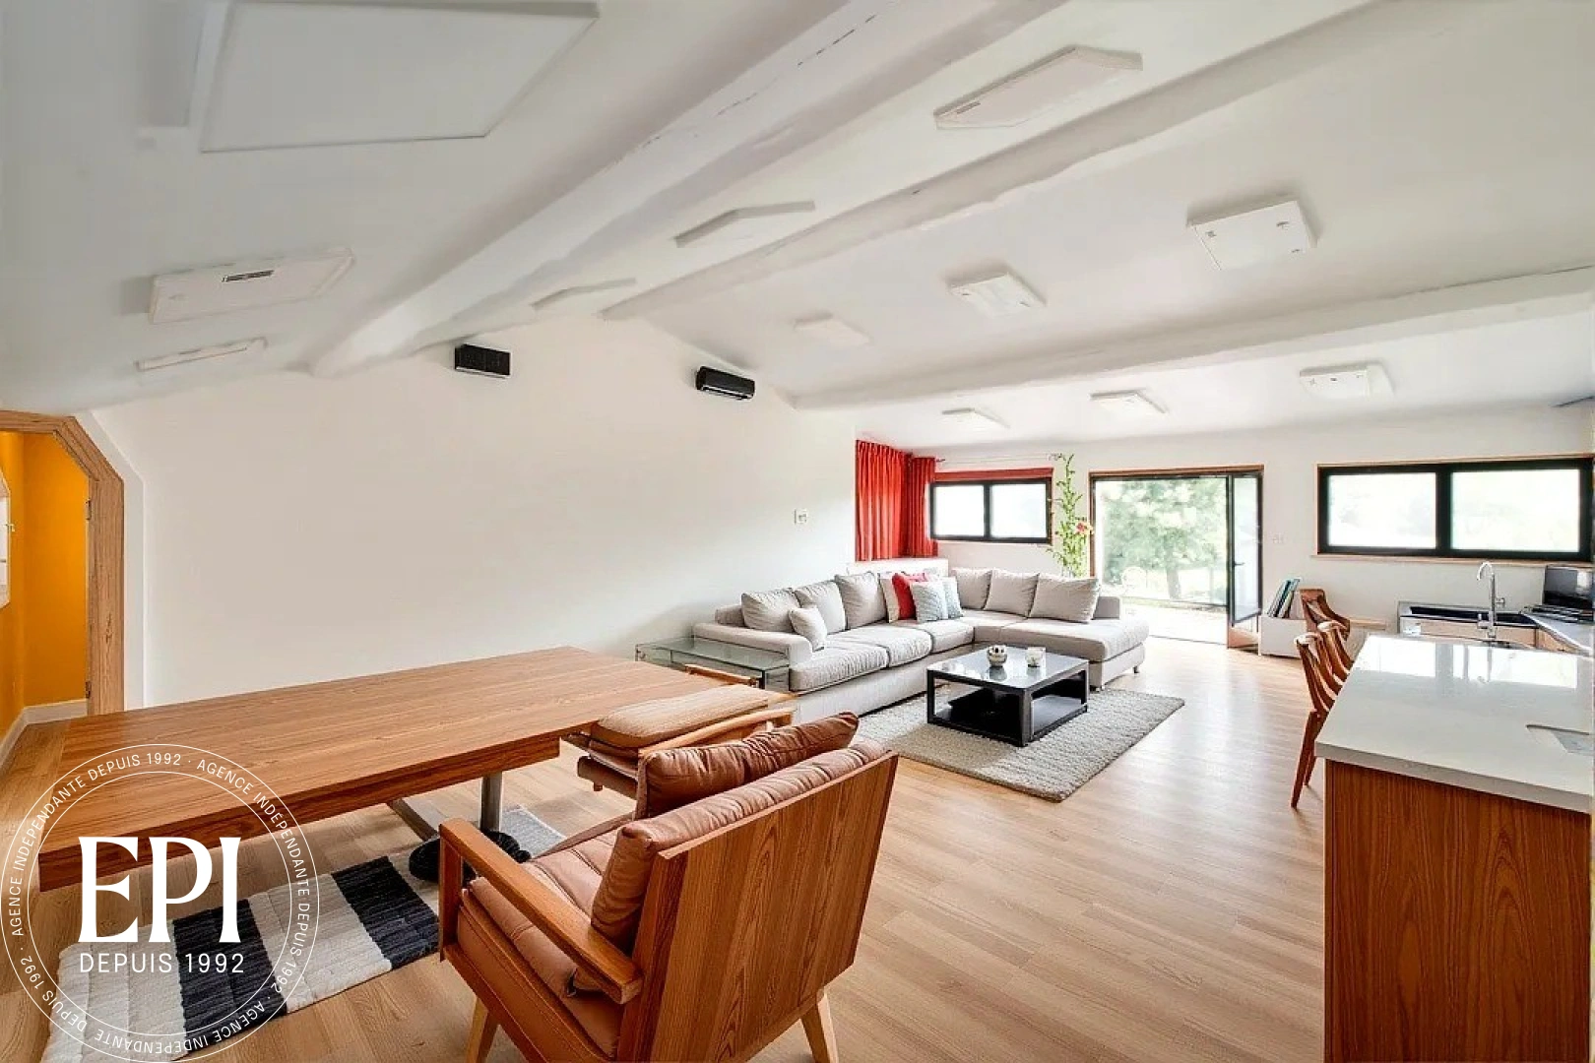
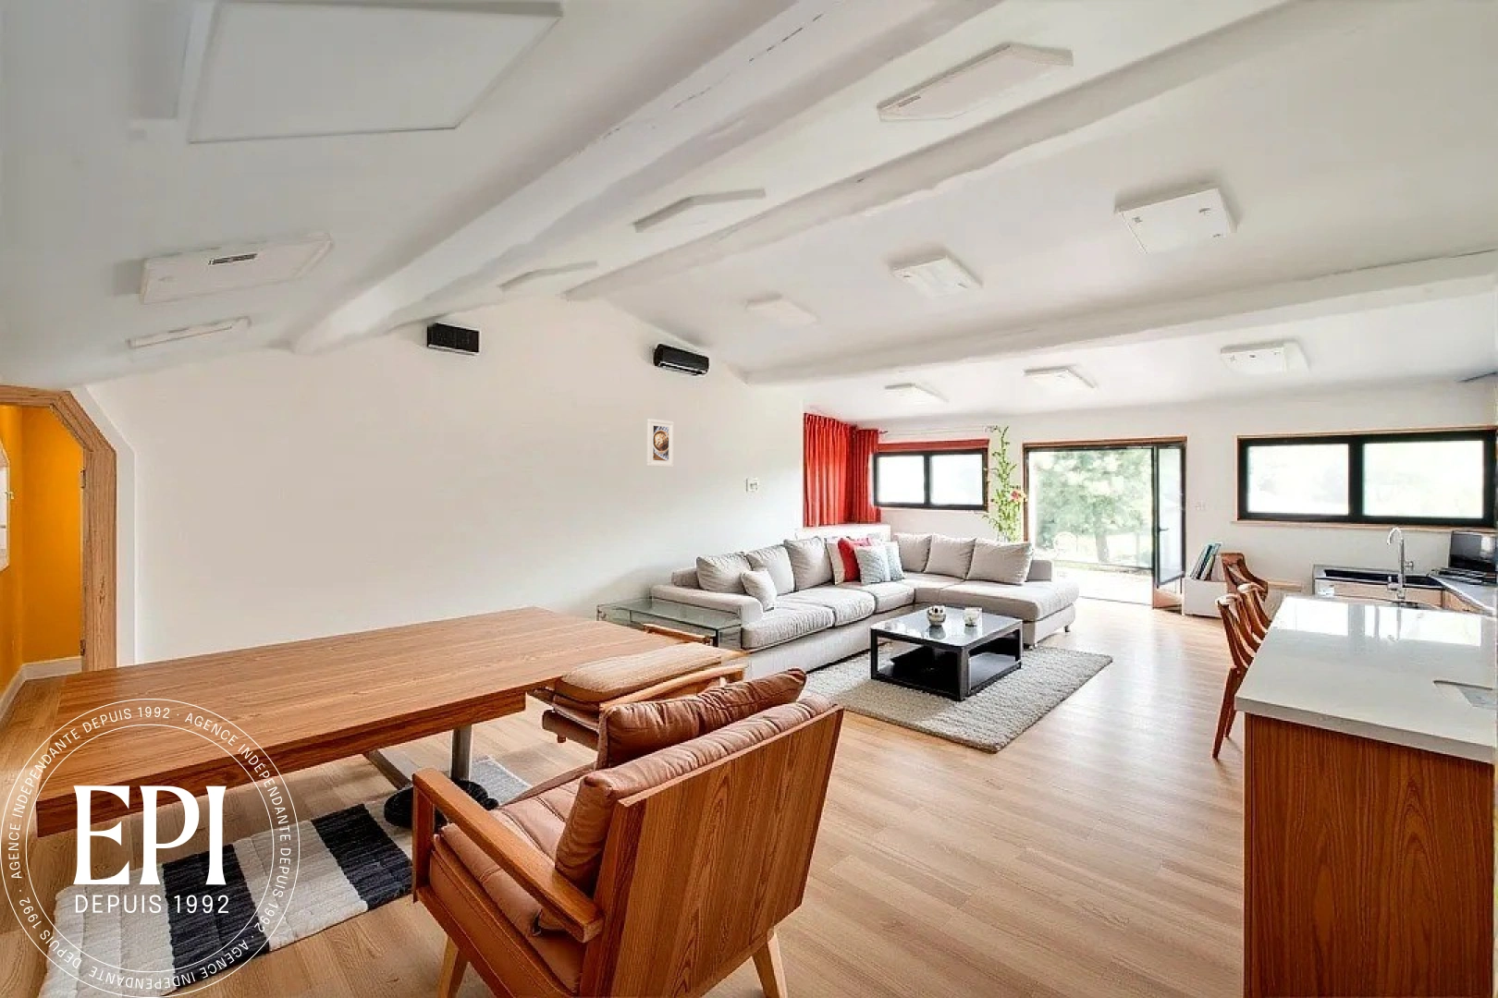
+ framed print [646,418,675,469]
